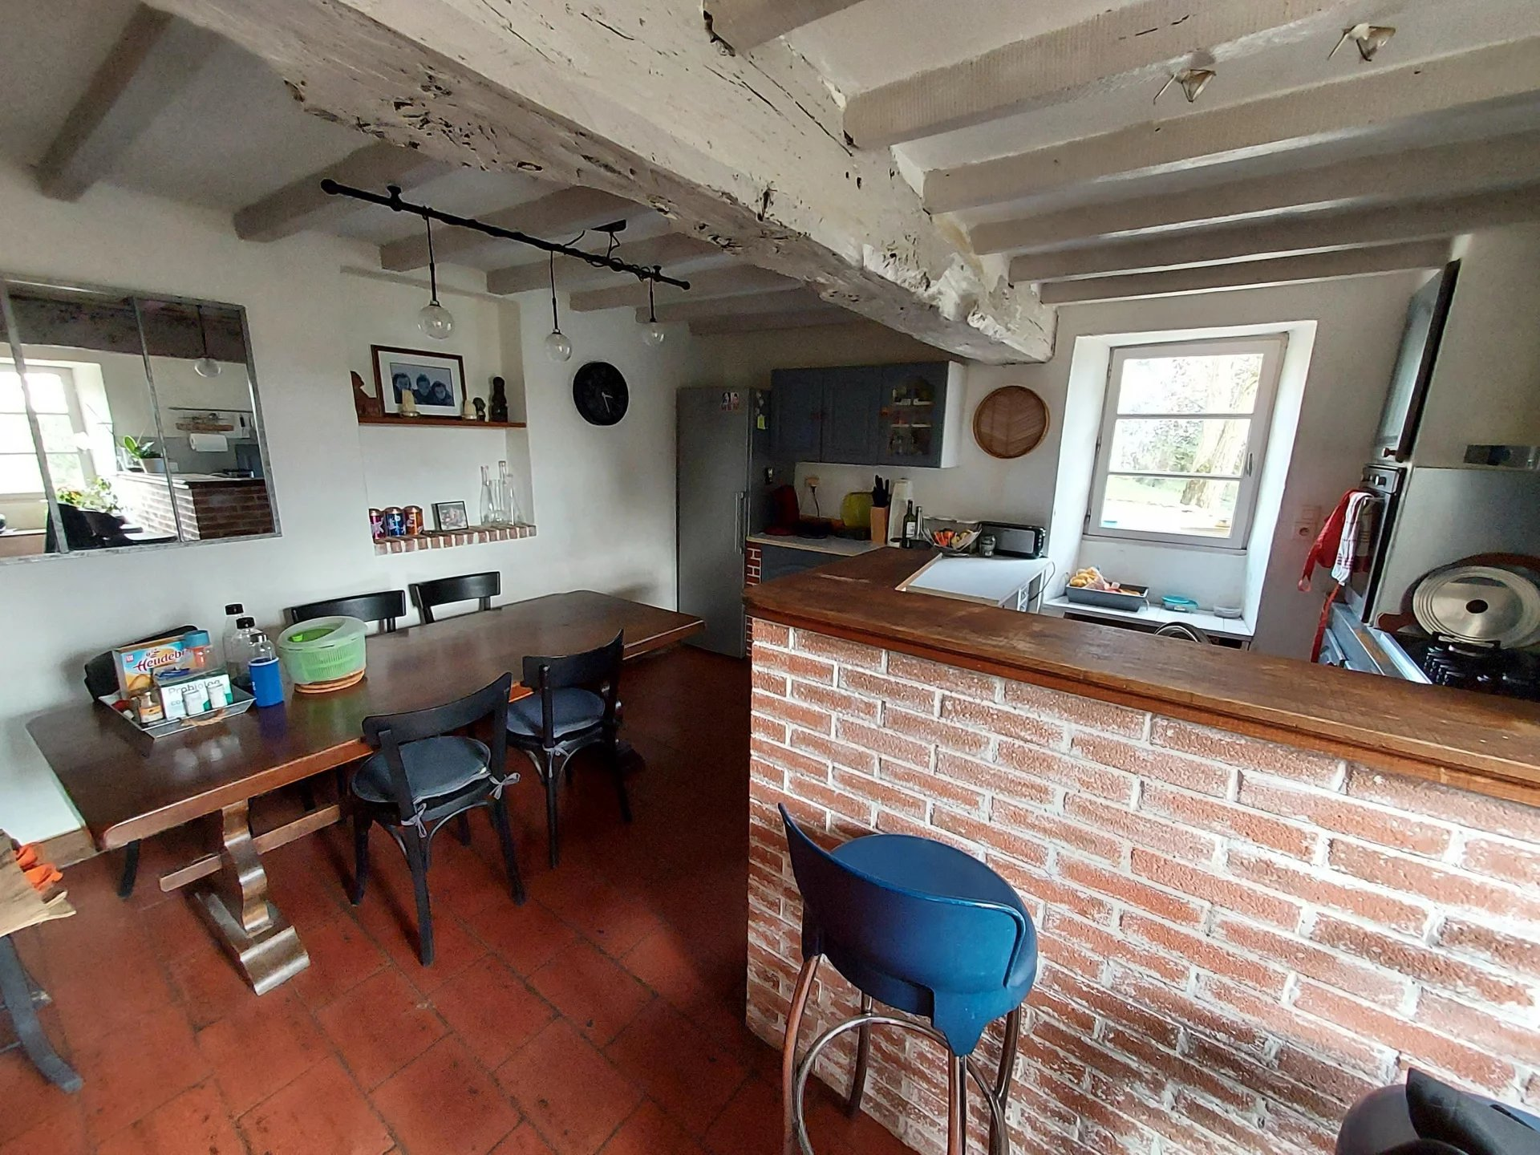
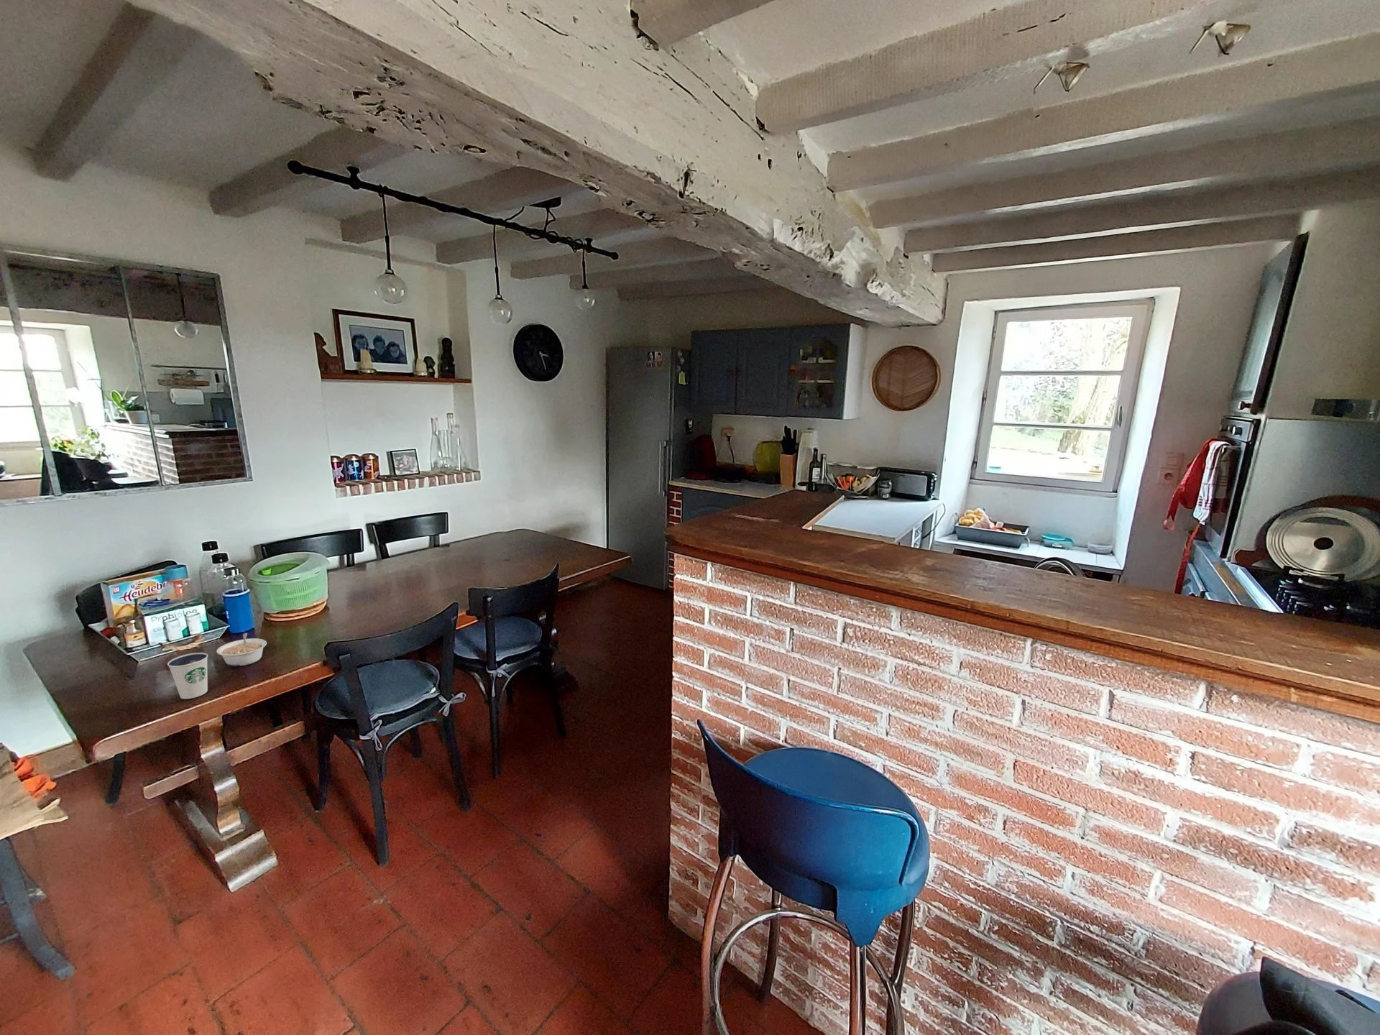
+ dixie cup [166,652,209,699]
+ legume [215,633,267,668]
